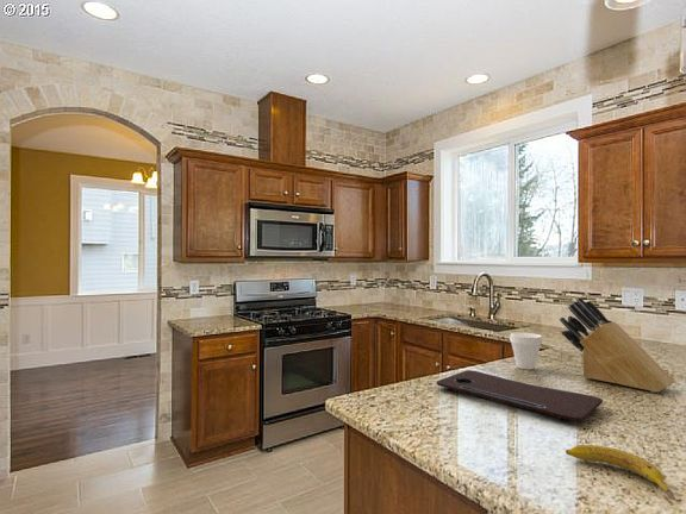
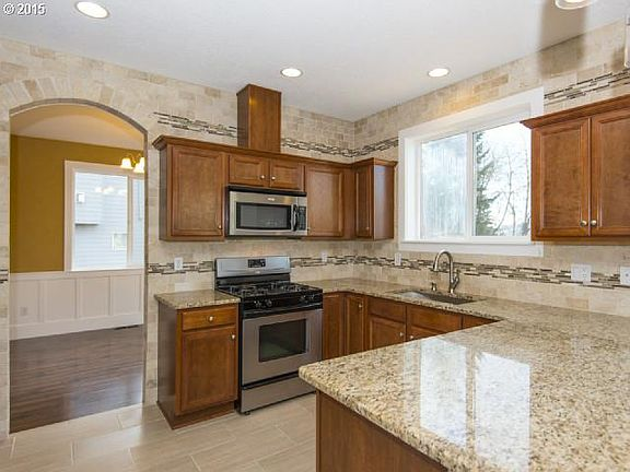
- fruit [565,444,682,503]
- cup [509,332,543,370]
- knife block [559,296,676,394]
- cutting board [436,369,604,424]
